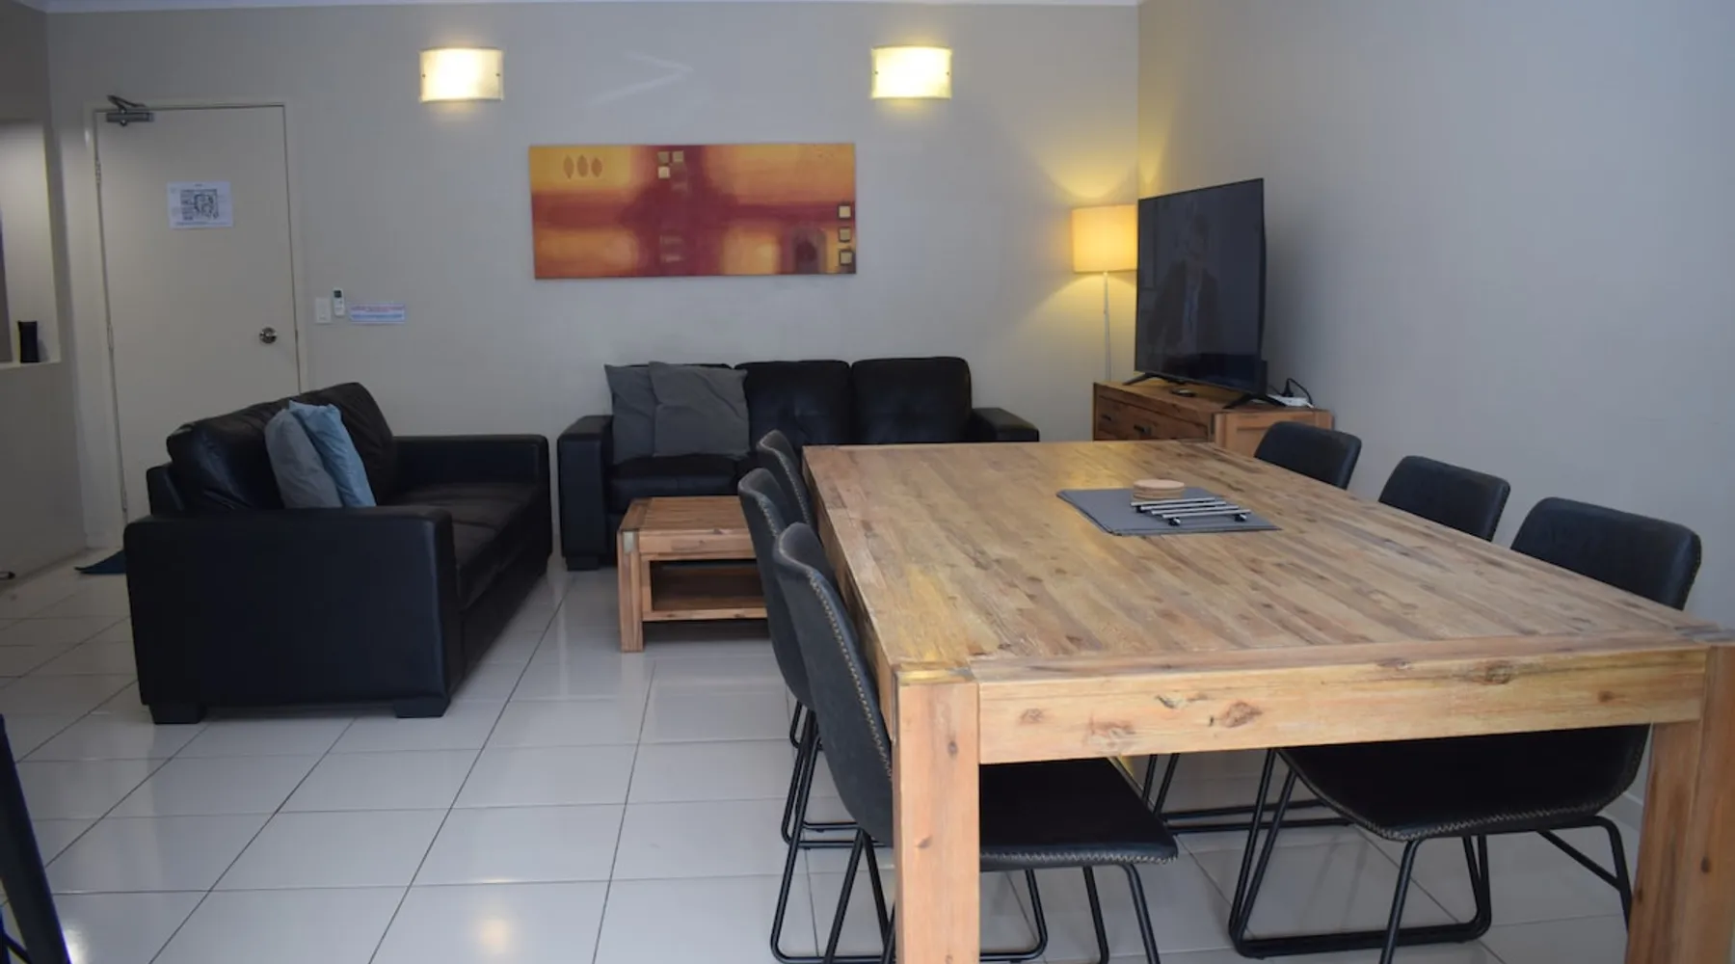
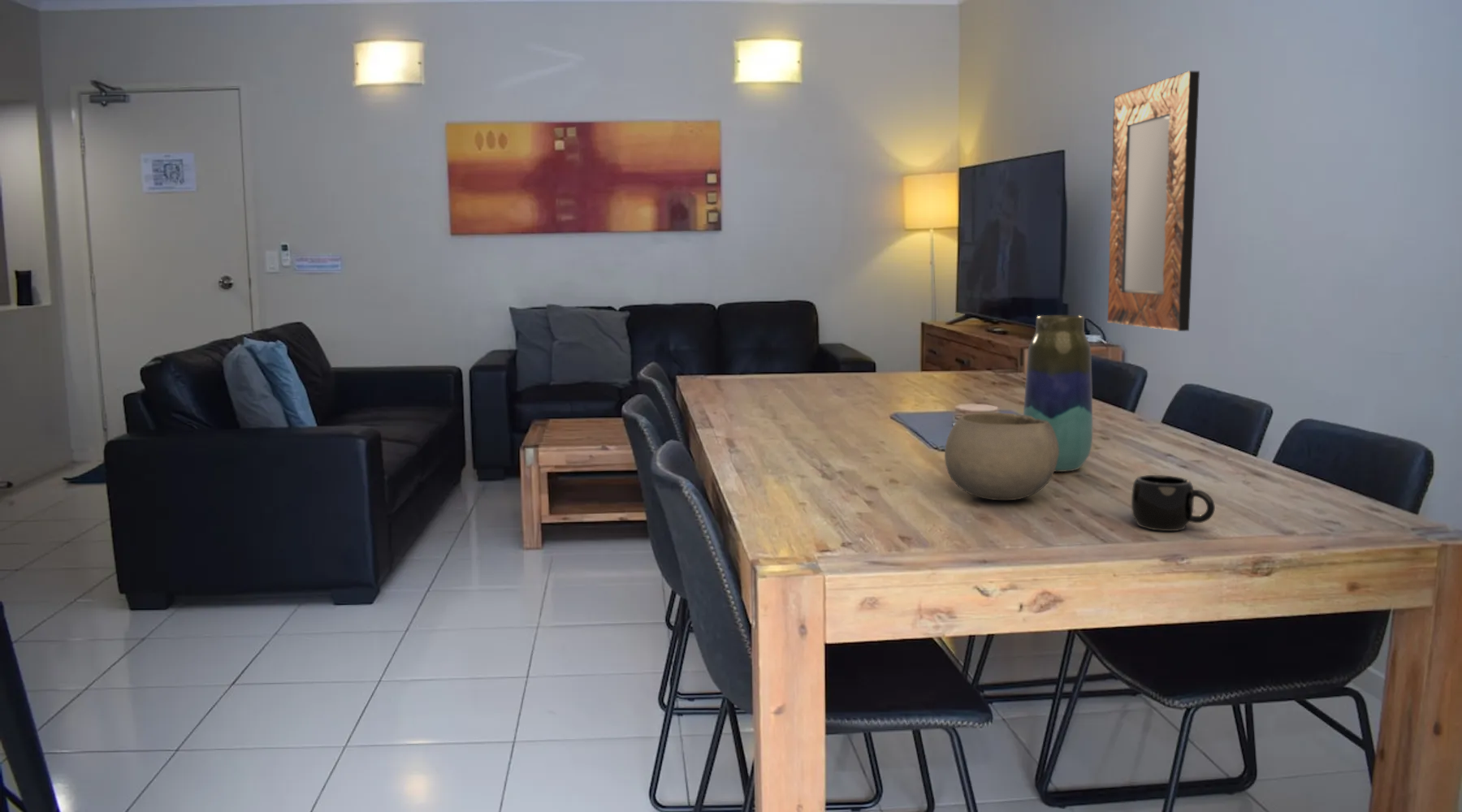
+ vase [1023,314,1093,473]
+ bowl [944,412,1059,501]
+ mug [1131,474,1216,532]
+ home mirror [1107,70,1200,332]
